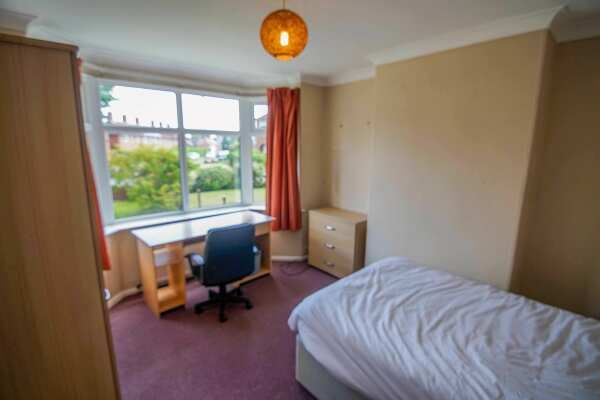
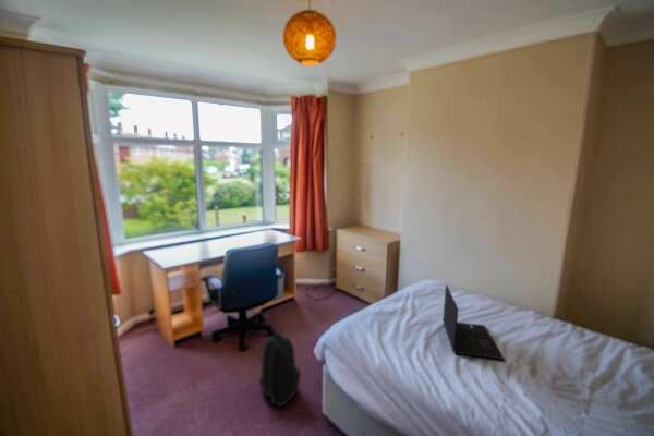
+ laptop [441,283,506,361]
+ backpack [257,331,302,408]
